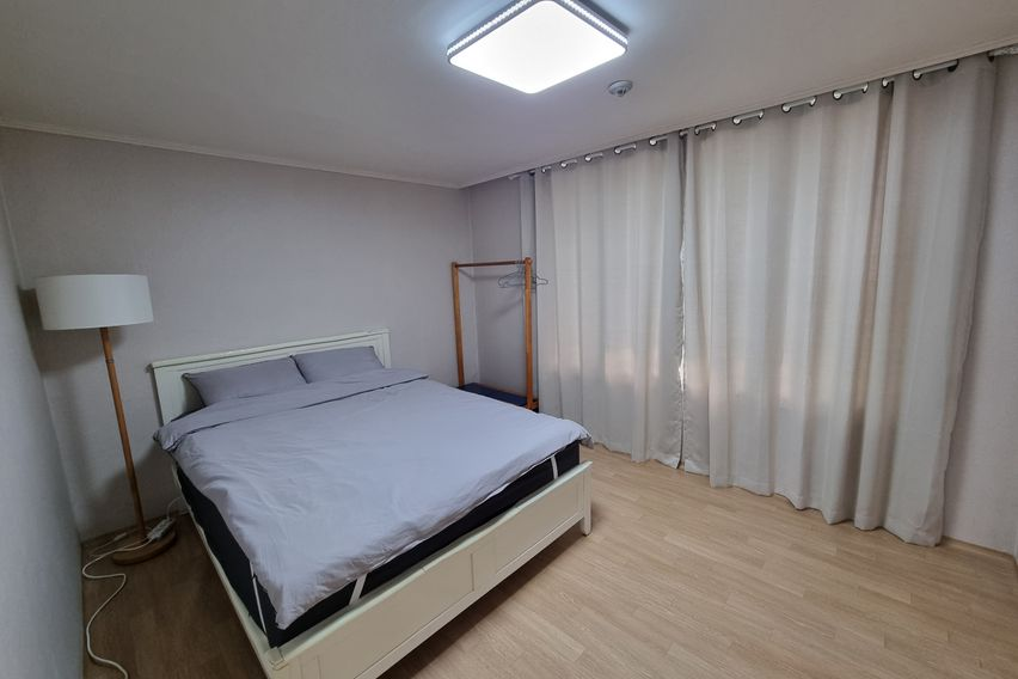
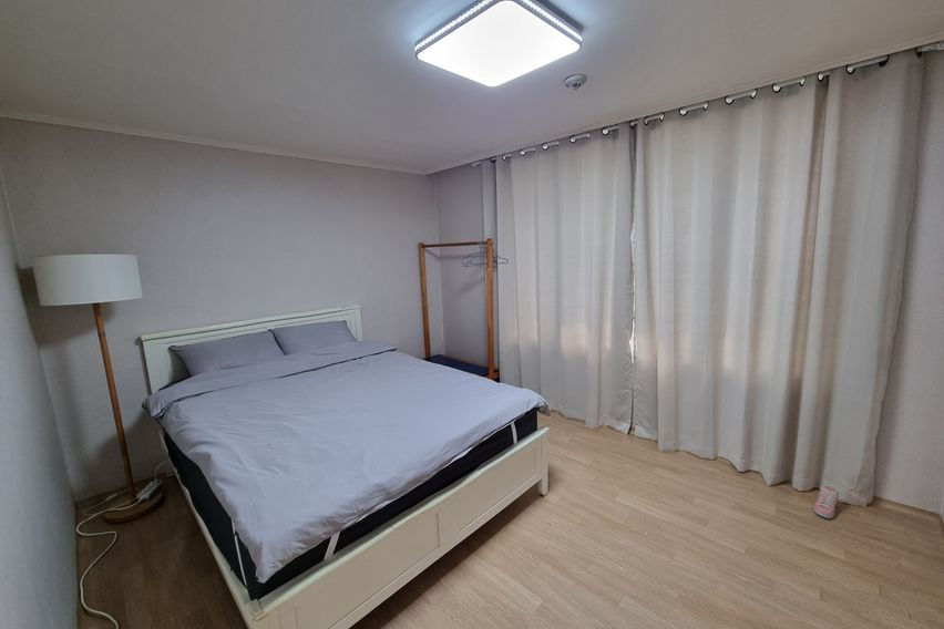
+ sneaker [812,485,841,519]
